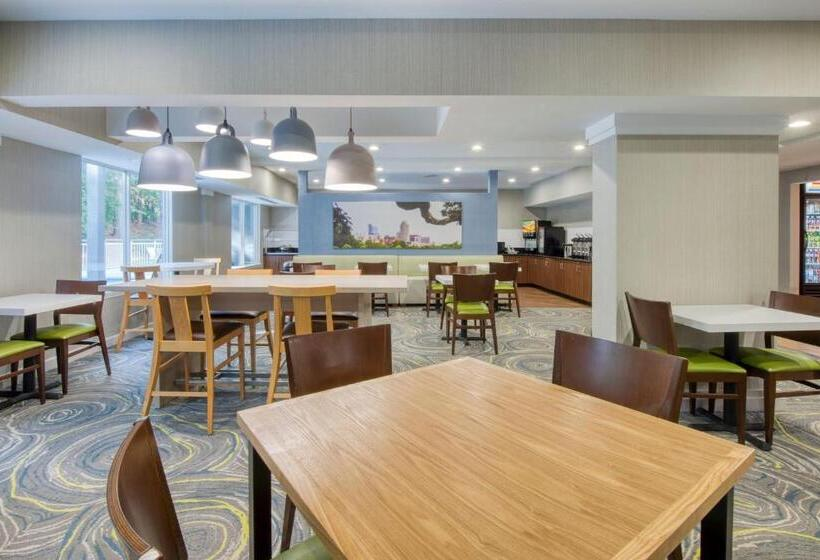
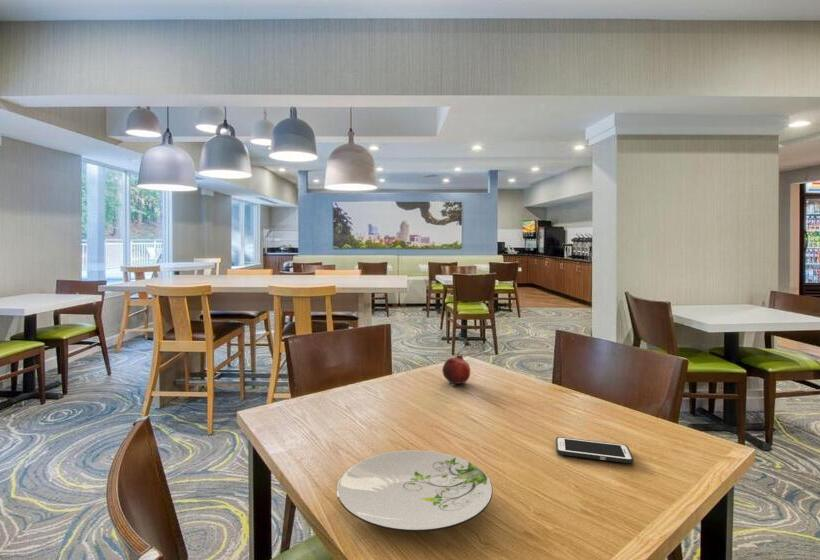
+ fruit [441,351,471,386]
+ plate [336,449,494,533]
+ cell phone [555,436,634,464]
